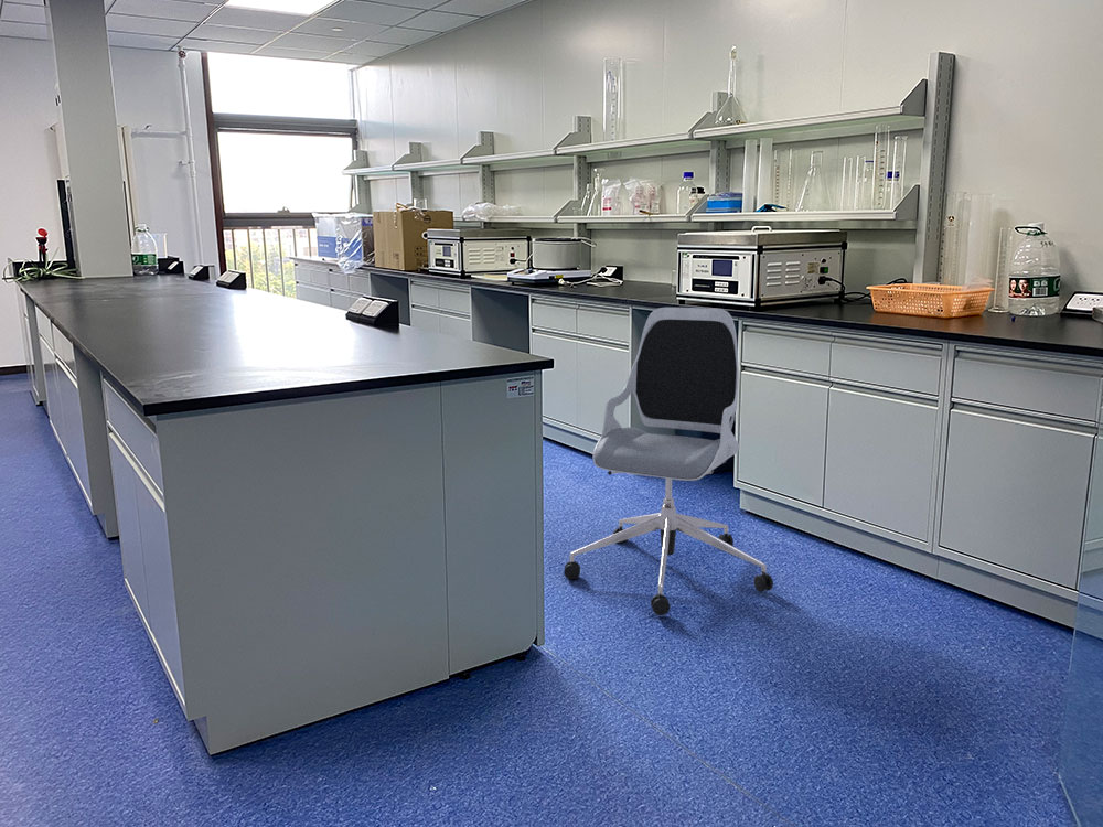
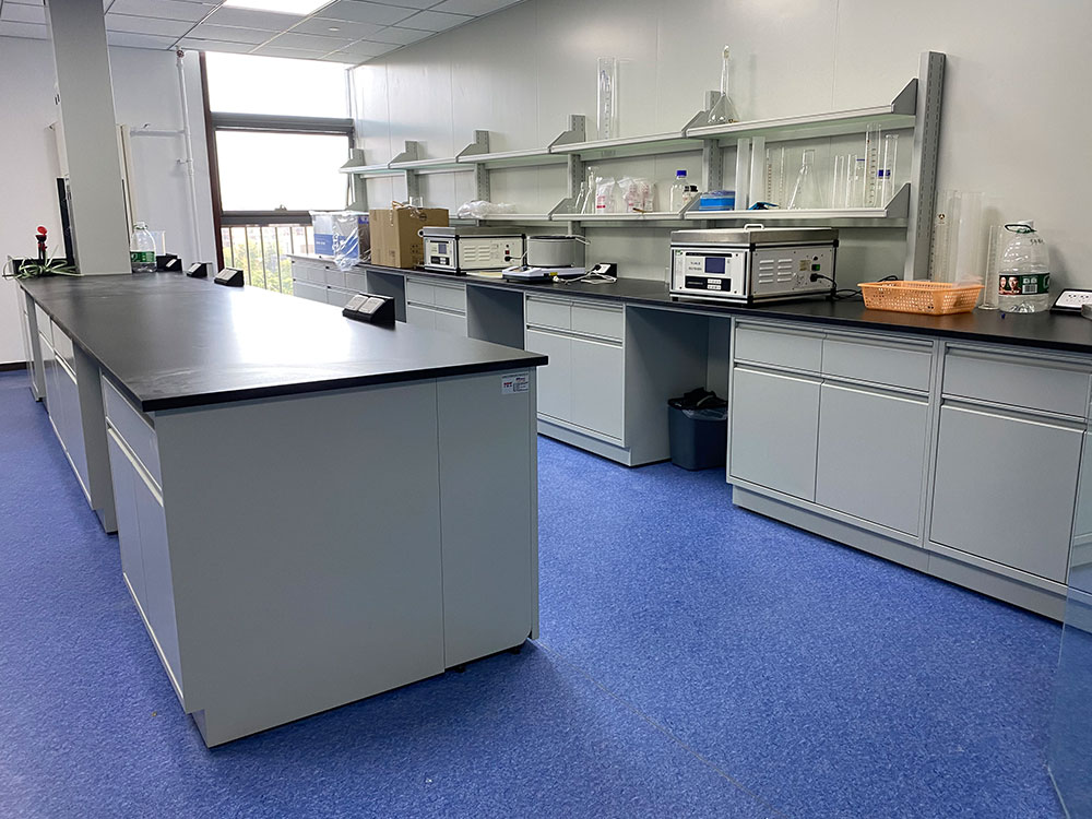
- office chair [563,307,774,616]
